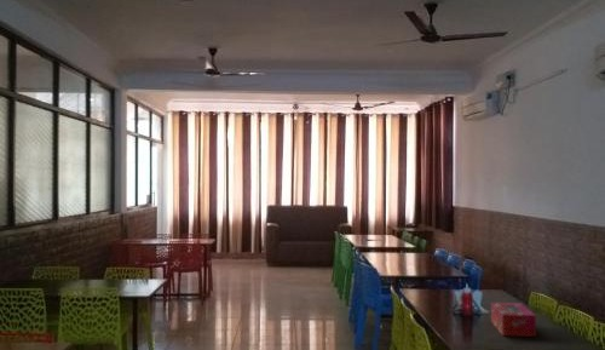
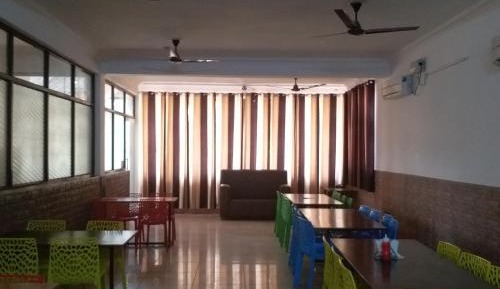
- tissue box [490,302,537,338]
